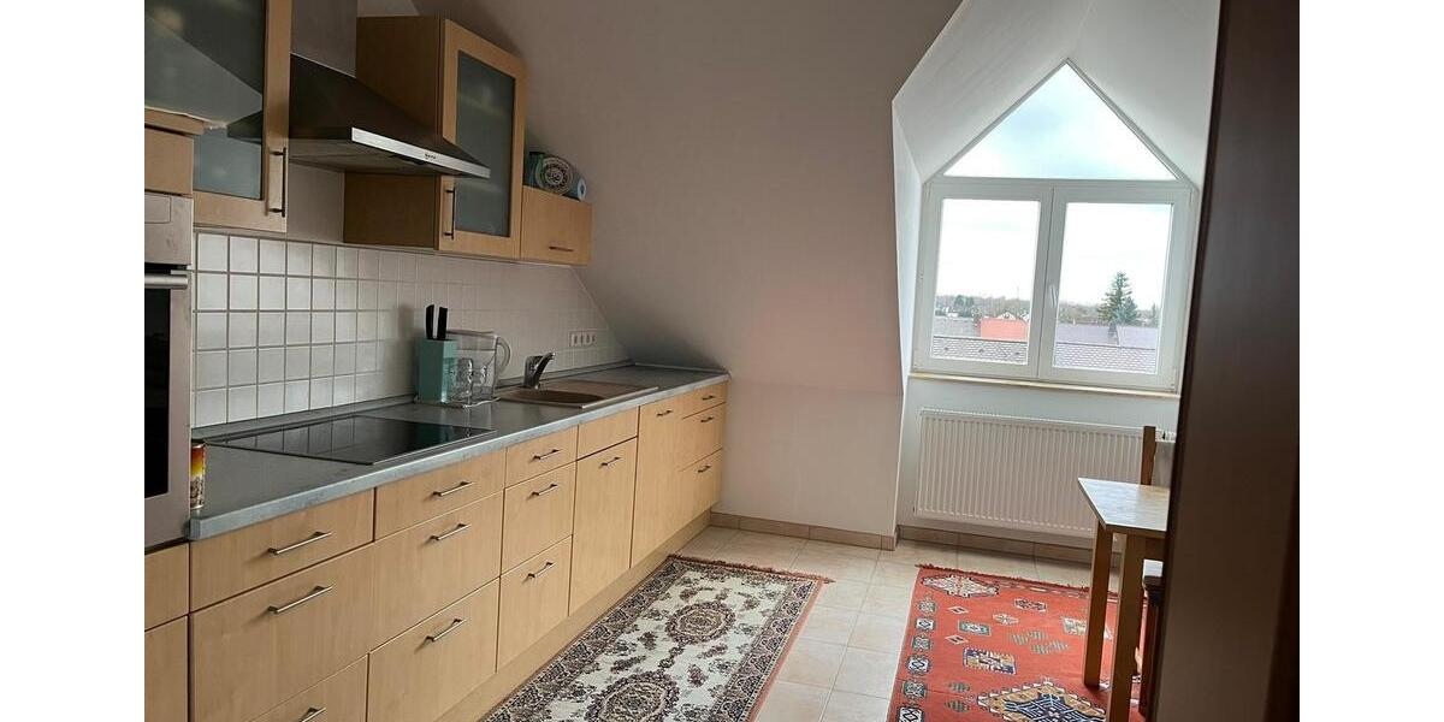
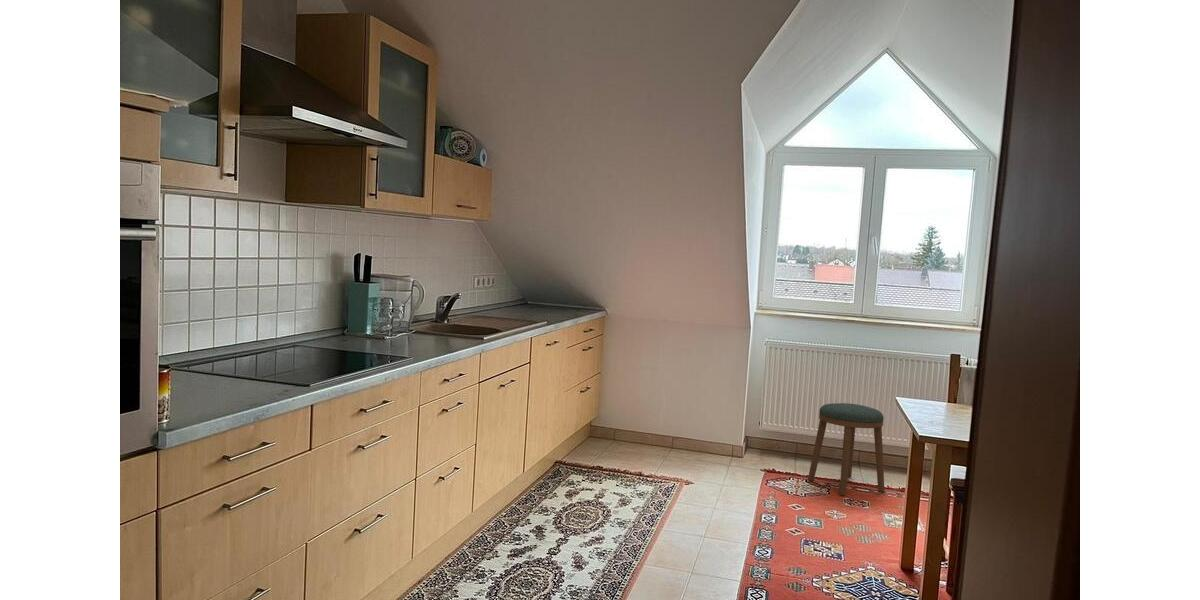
+ stool [807,402,886,496]
